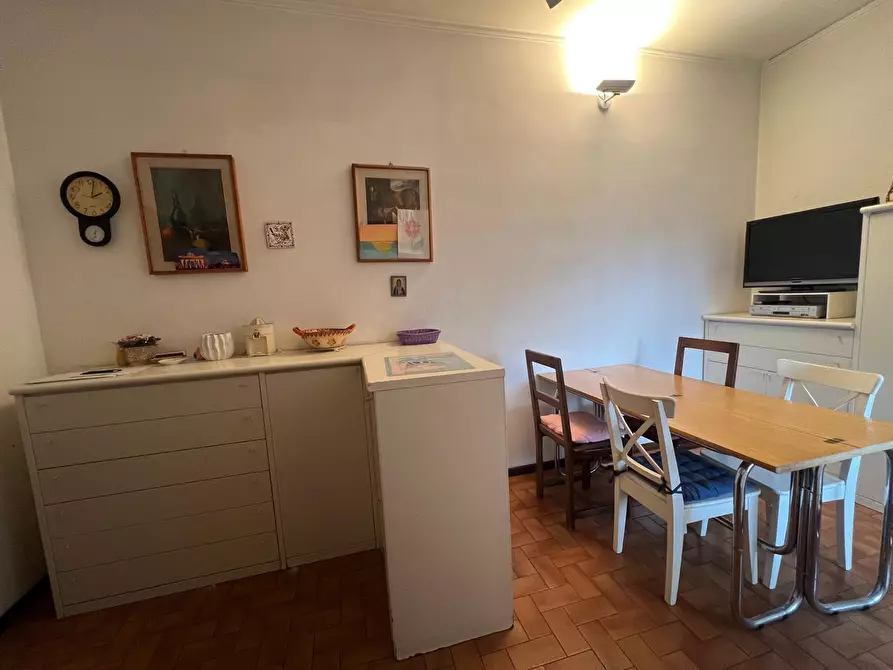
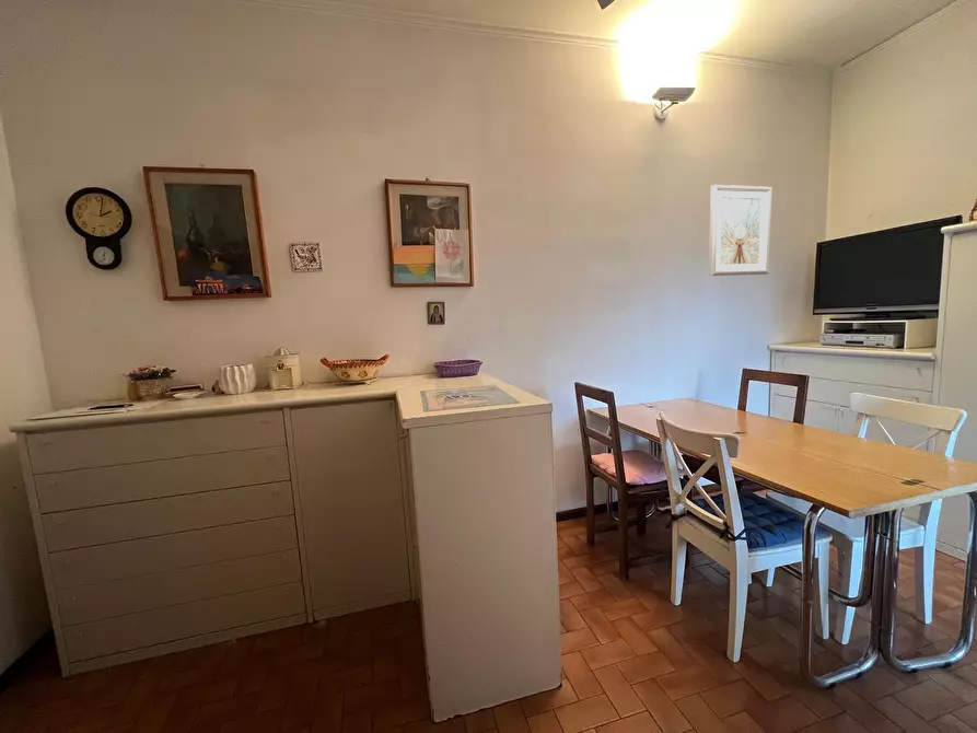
+ picture frame [708,184,774,277]
